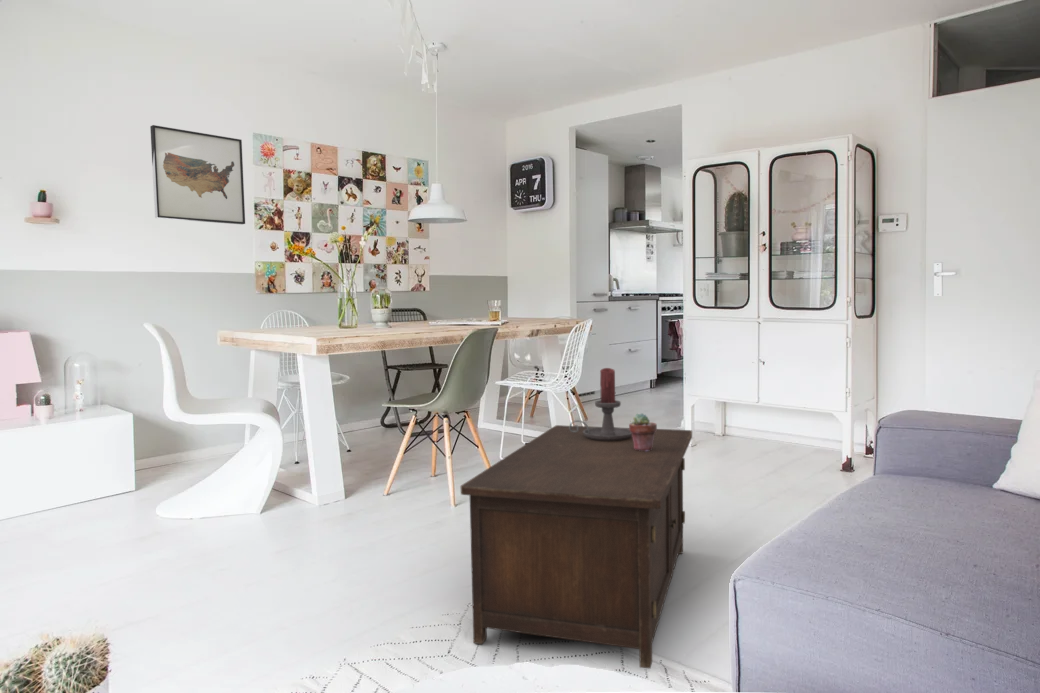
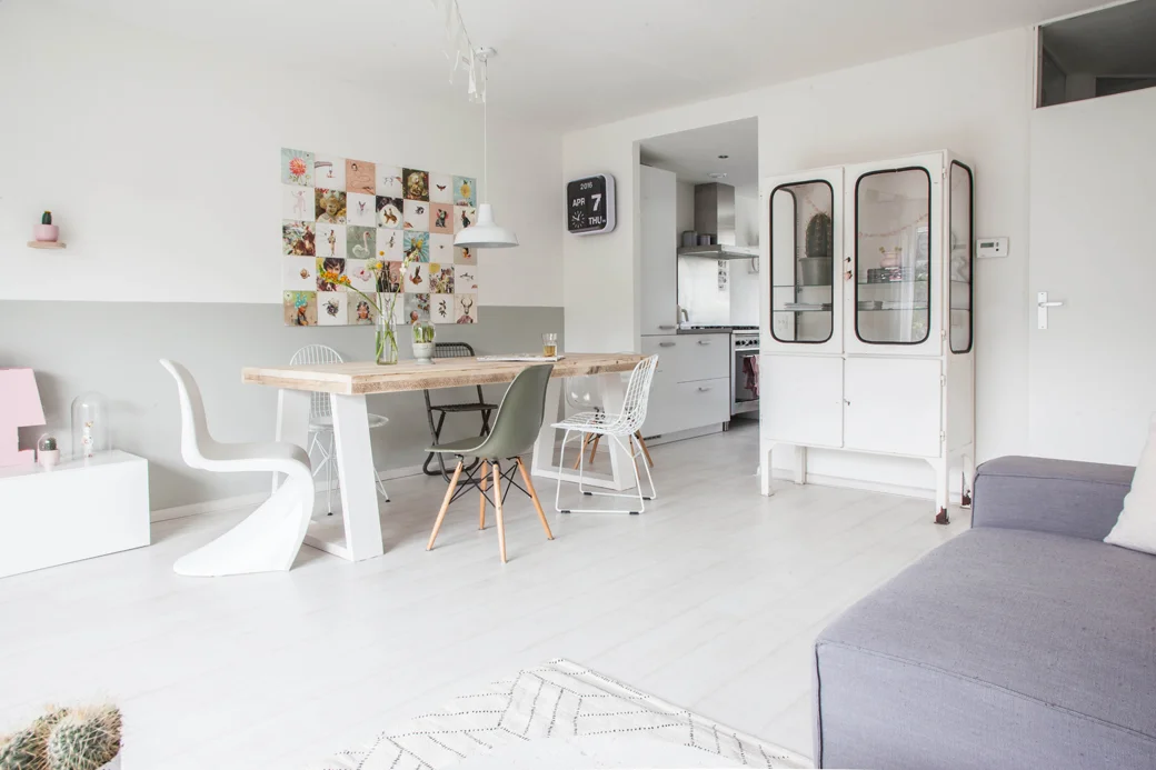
- potted succulent [628,412,658,451]
- wall art [149,124,246,225]
- cabinet [460,424,693,670]
- candle holder [569,367,632,441]
